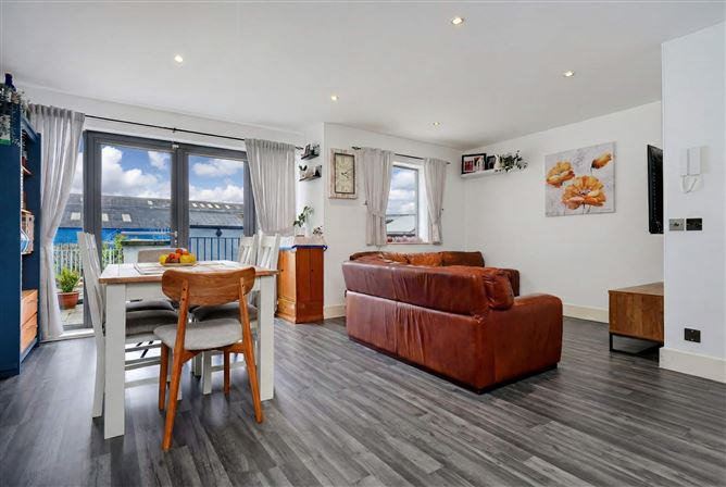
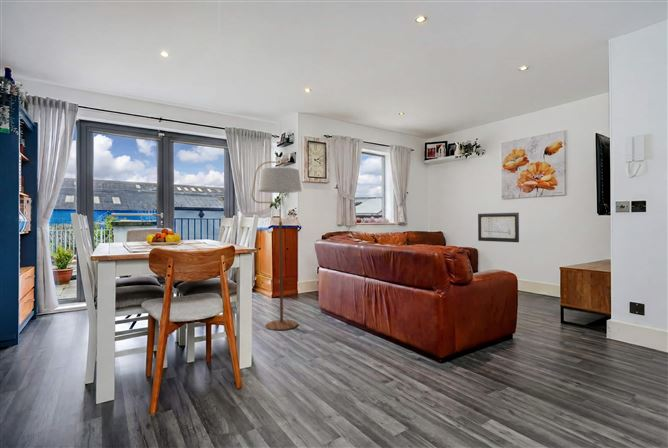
+ floor lamp [251,160,303,331]
+ wall art [477,212,520,243]
